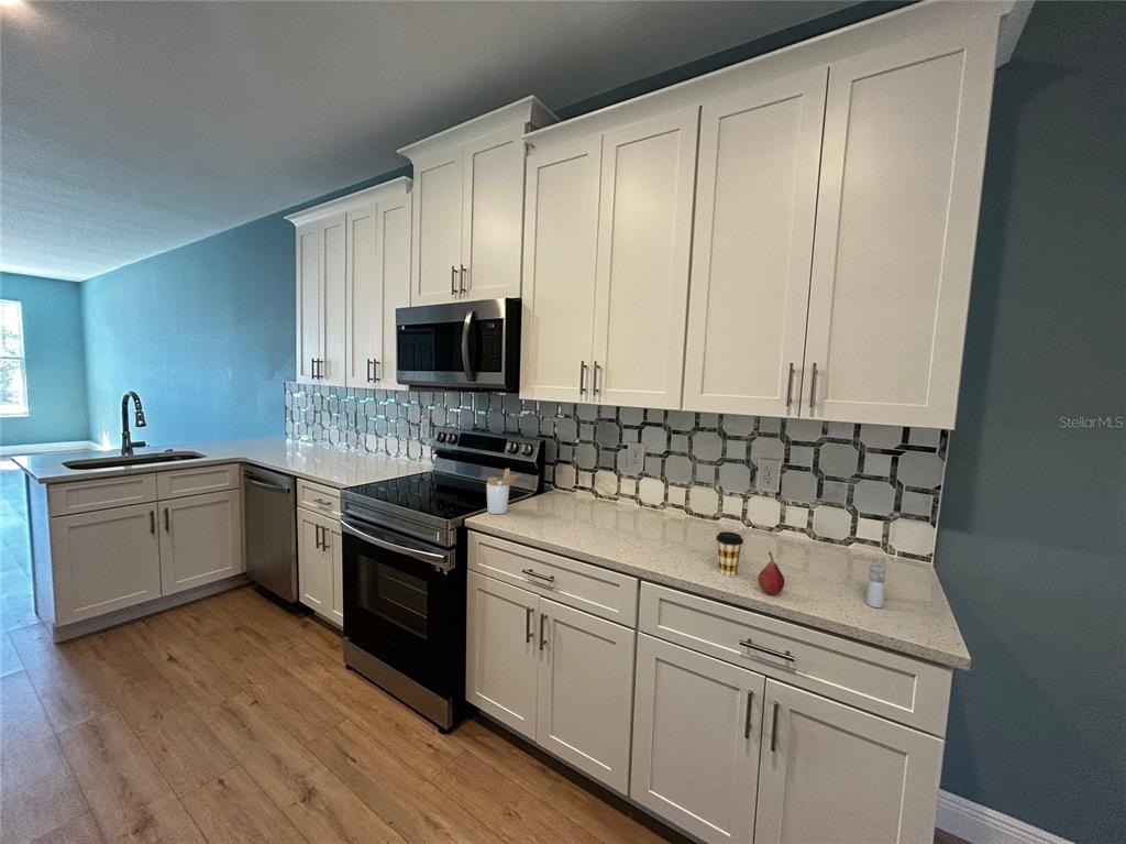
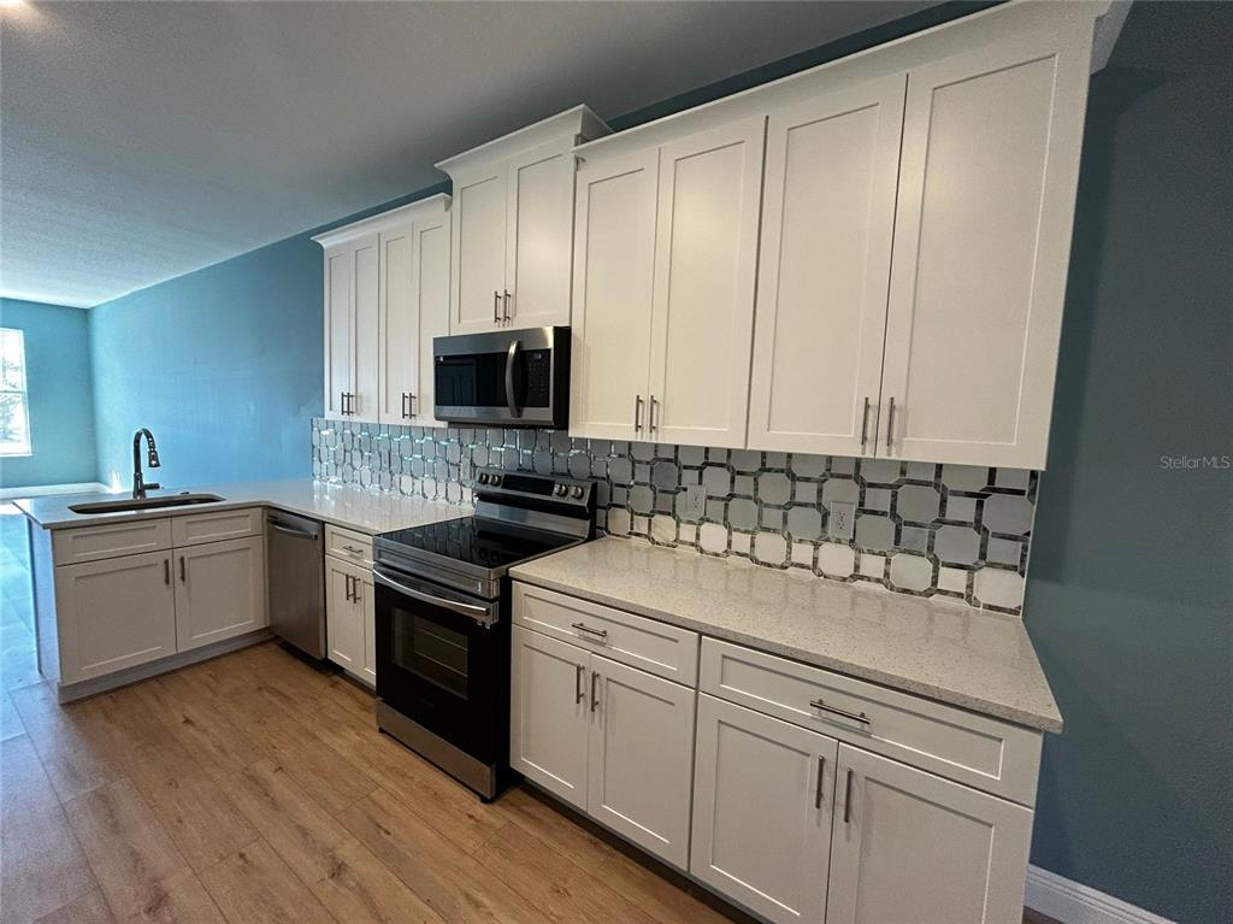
- fruit [758,550,785,595]
- utensil holder [486,468,521,515]
- salt and pepper shaker [865,563,886,610]
- coffee cup [715,530,744,578]
